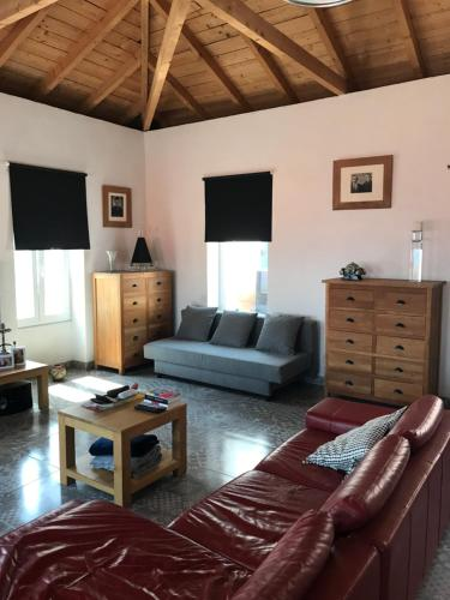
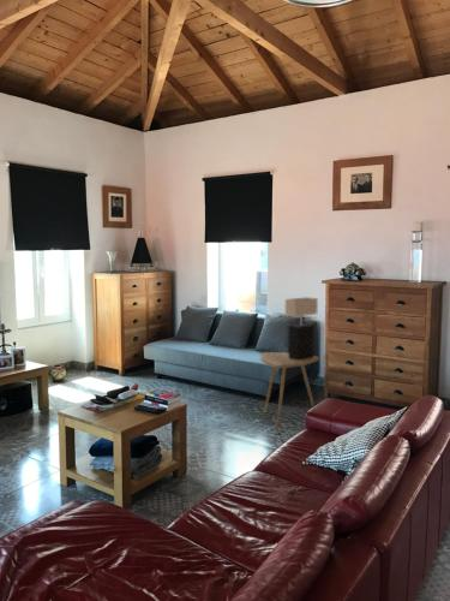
+ table lamp [284,296,319,361]
+ side table [259,351,320,434]
